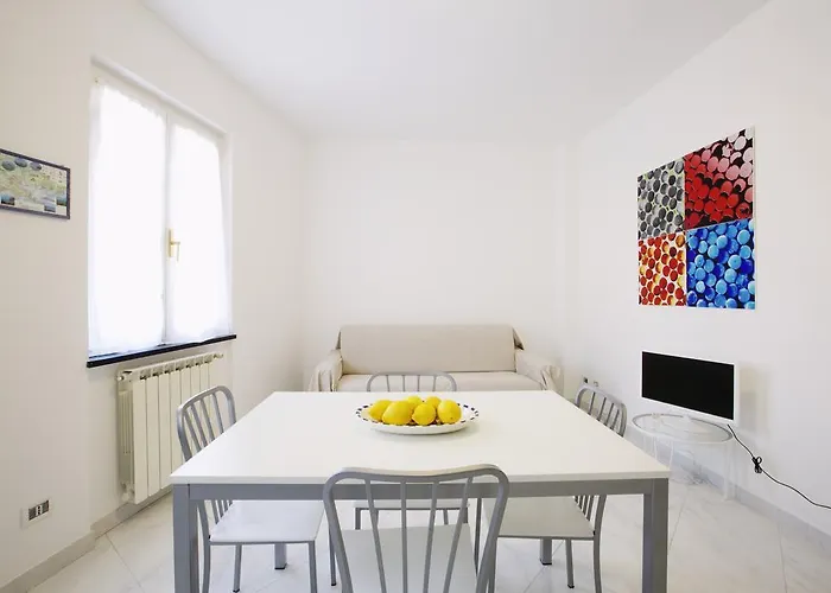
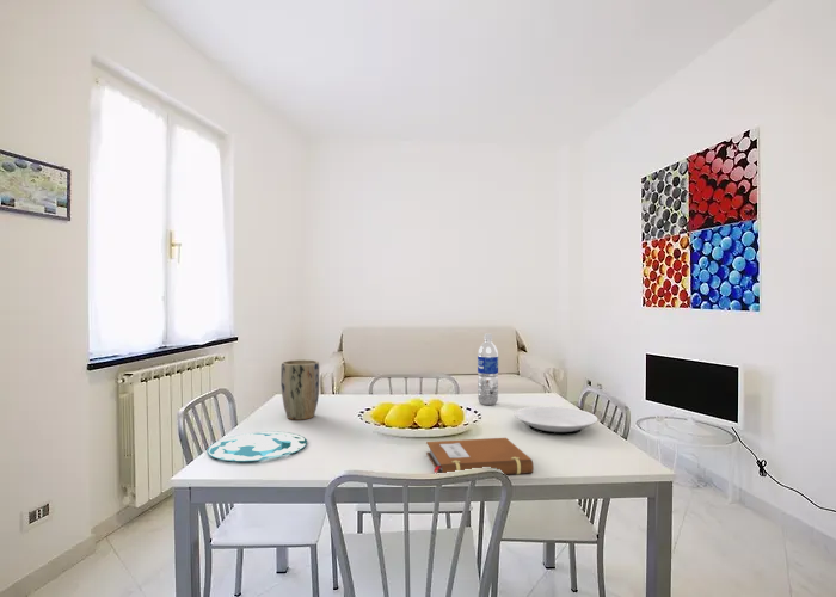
+ notebook [425,437,535,476]
+ plate [205,431,308,462]
+ water bottle [477,333,499,406]
+ plate [514,405,598,436]
+ plant pot [279,358,320,421]
